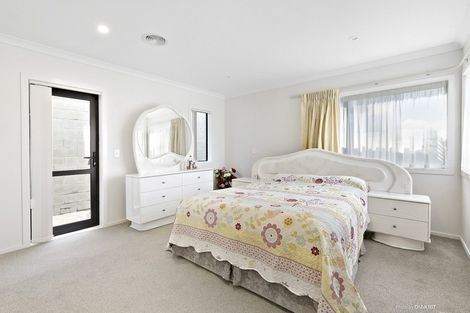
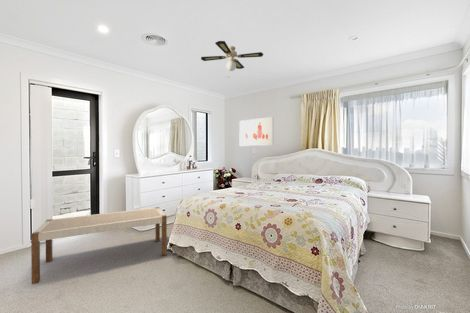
+ ceiling fan [200,40,264,72]
+ wall art [238,116,274,147]
+ bench [30,206,168,285]
